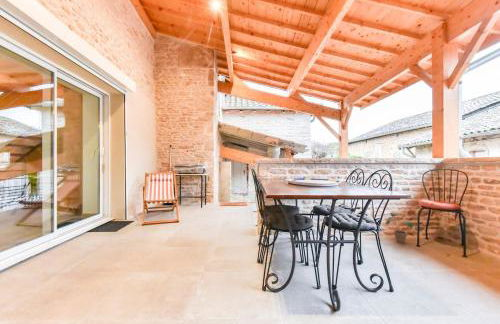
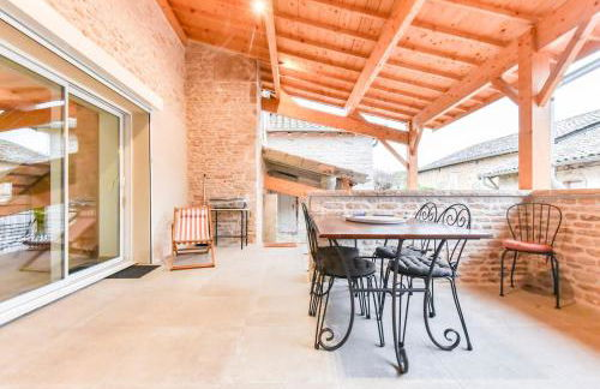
- potted plant [385,213,419,244]
